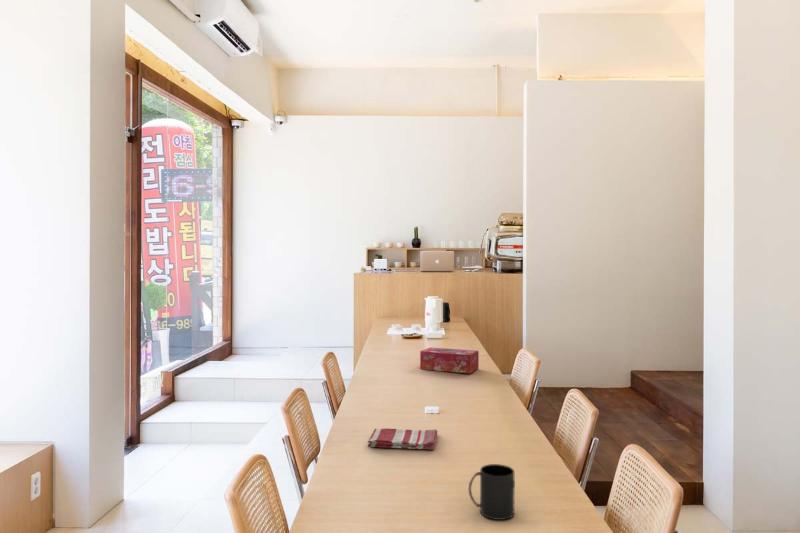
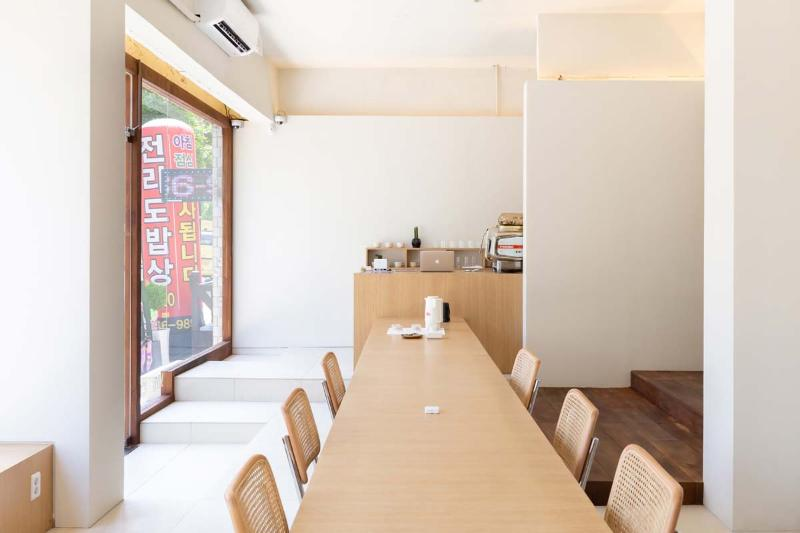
- tissue box [419,346,480,374]
- dish towel [367,427,438,451]
- mug [468,463,516,521]
